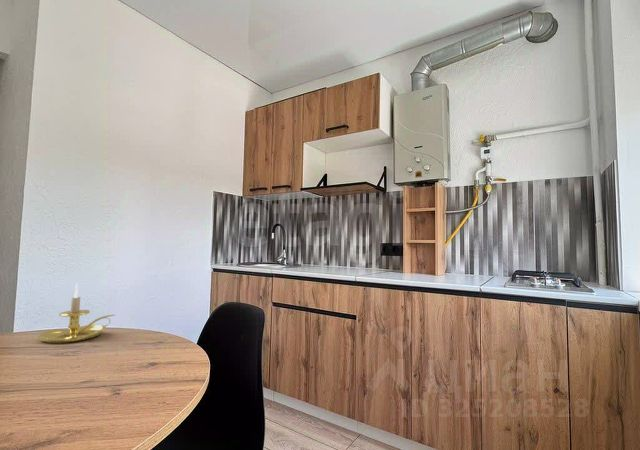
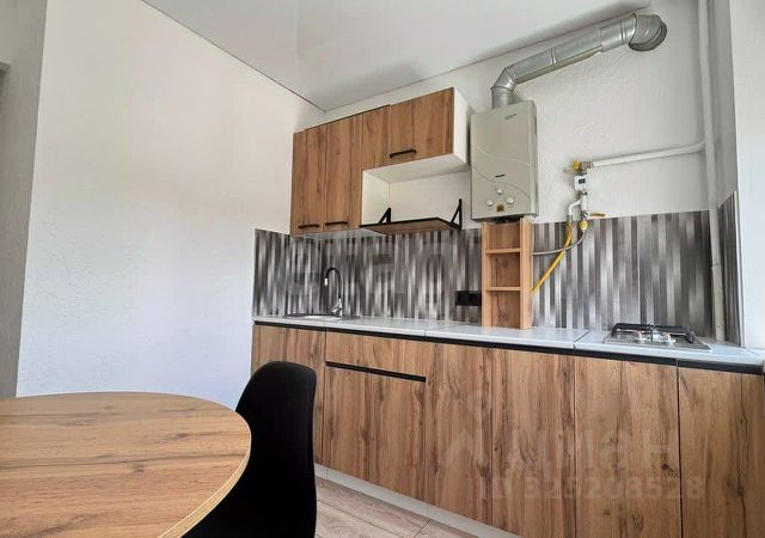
- candle holder [37,283,116,344]
